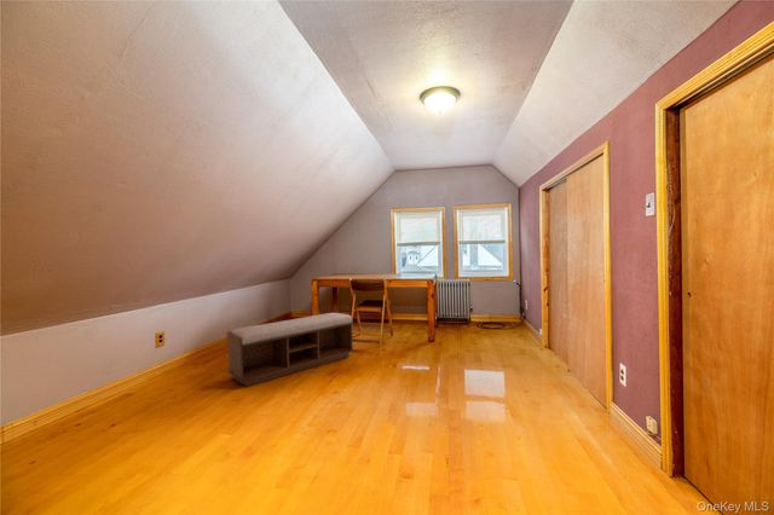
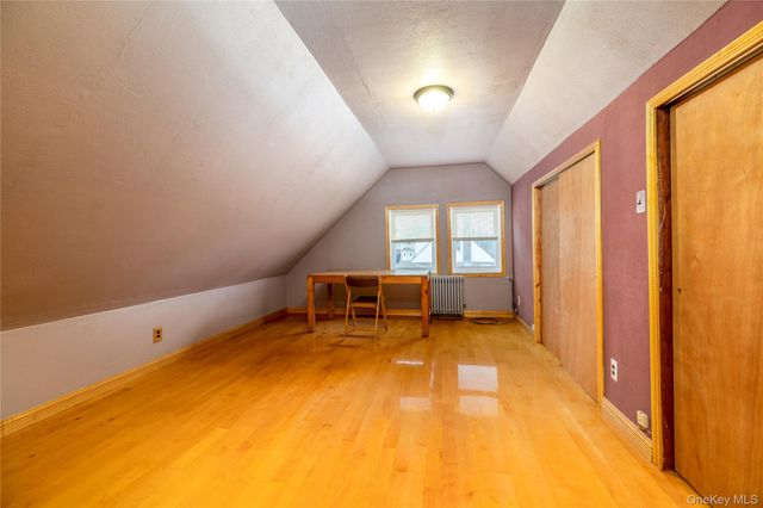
- bench [226,312,354,388]
